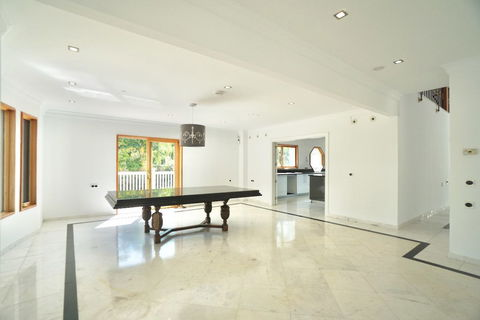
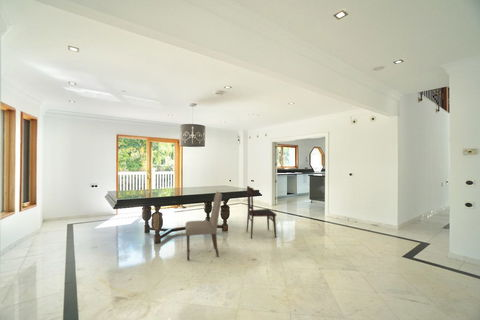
+ dining chair [184,190,223,262]
+ dining chair [246,185,277,240]
